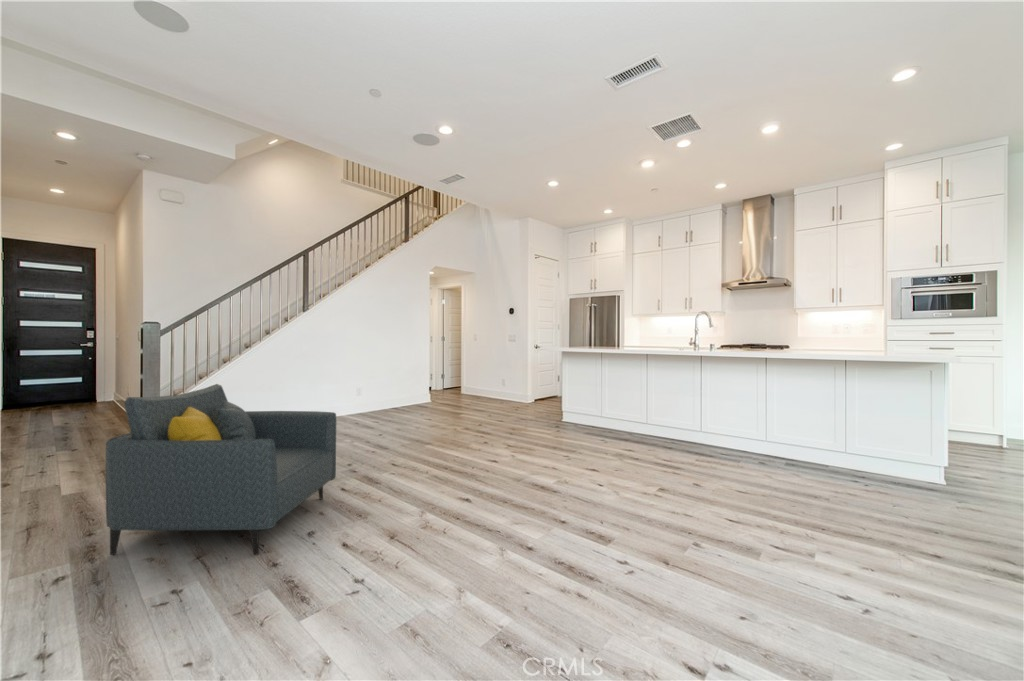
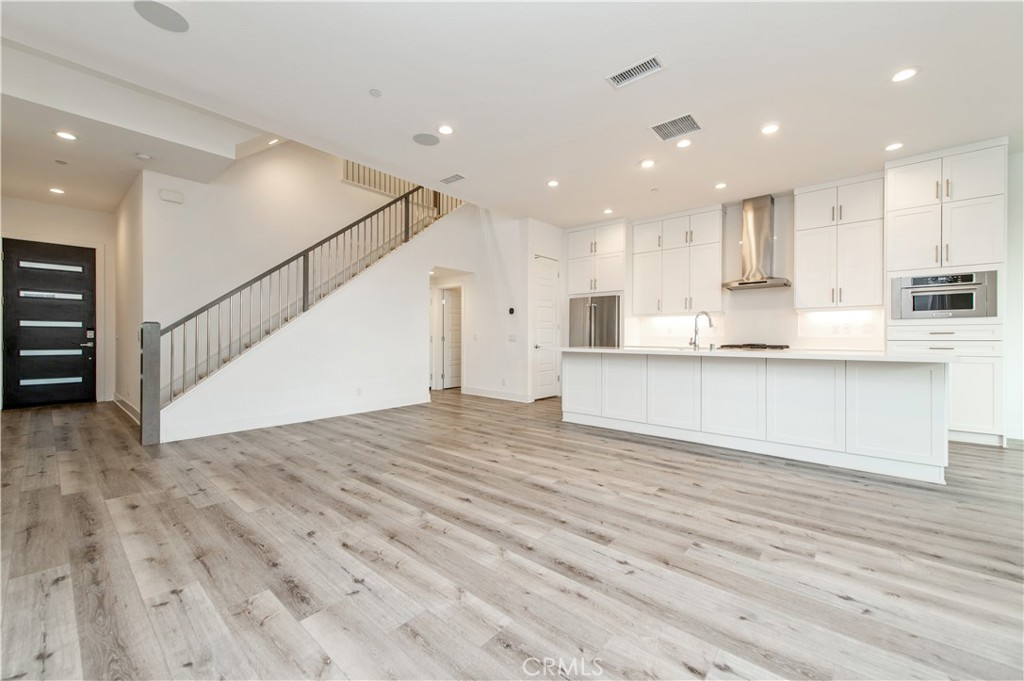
- armchair [105,383,337,556]
